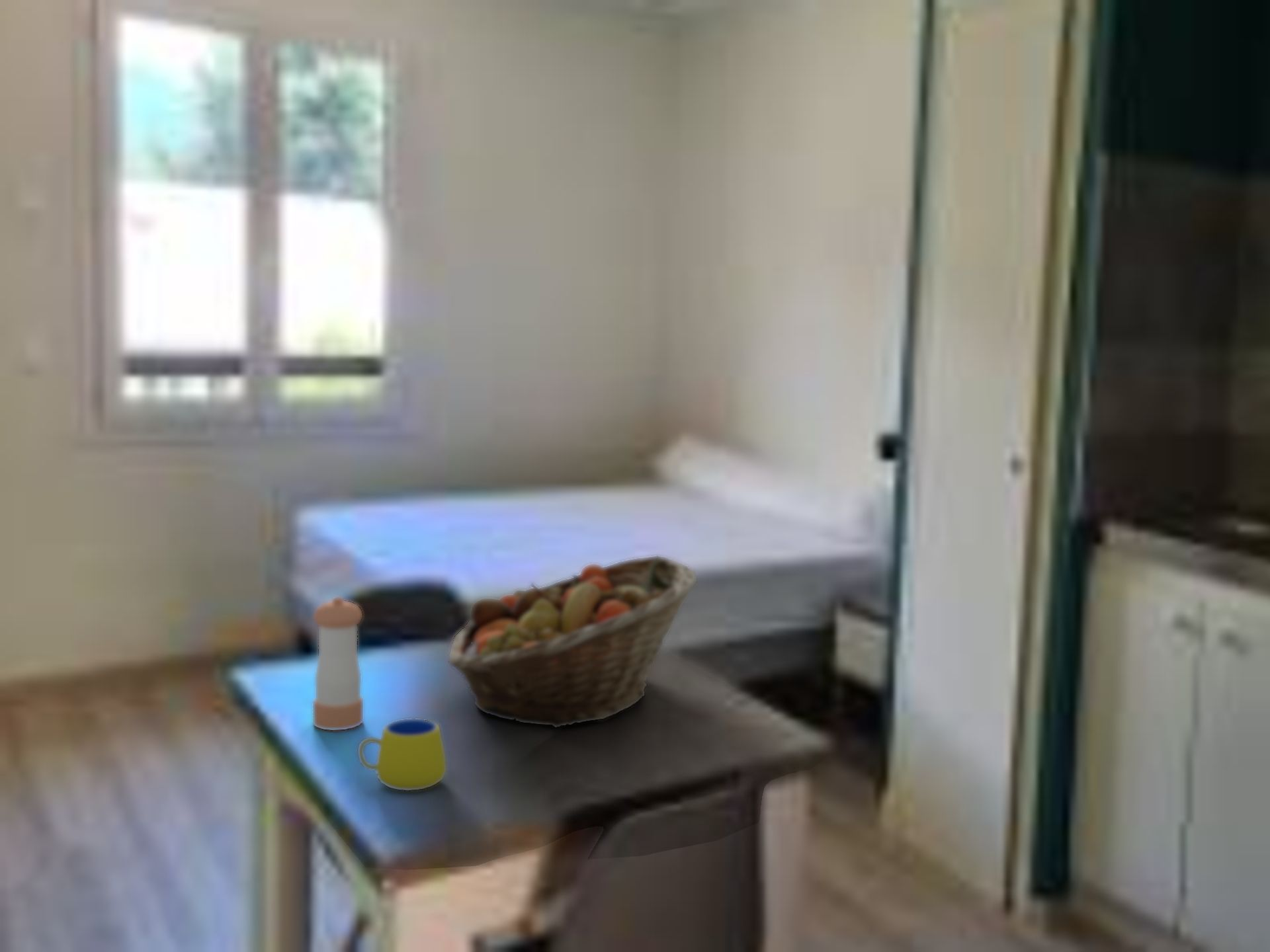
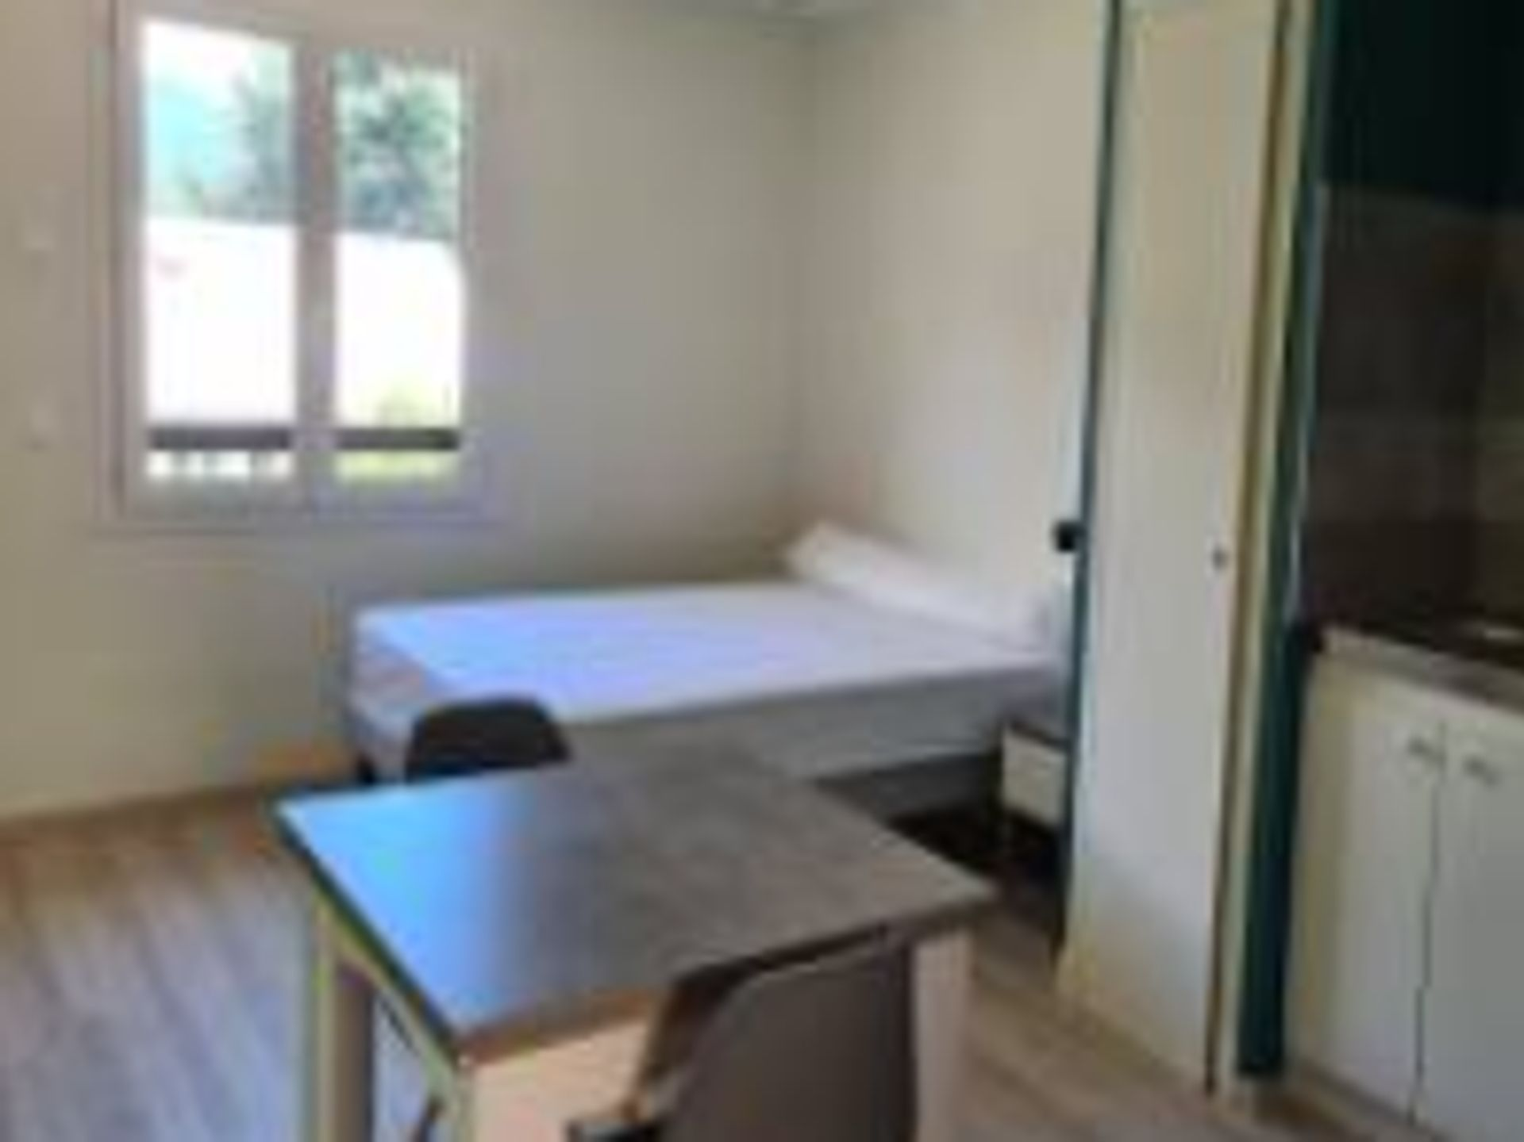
- fruit basket [447,555,699,729]
- pepper shaker [312,596,364,731]
- mug [357,718,447,791]
